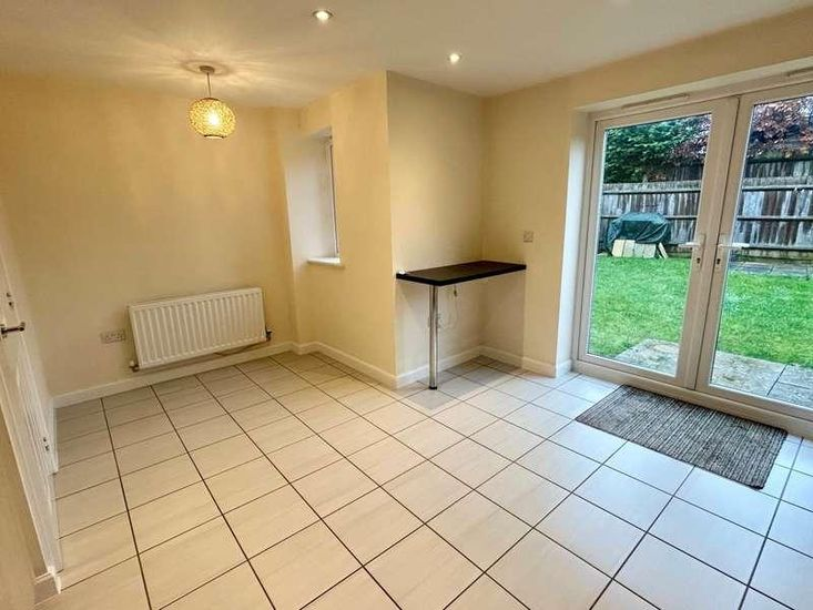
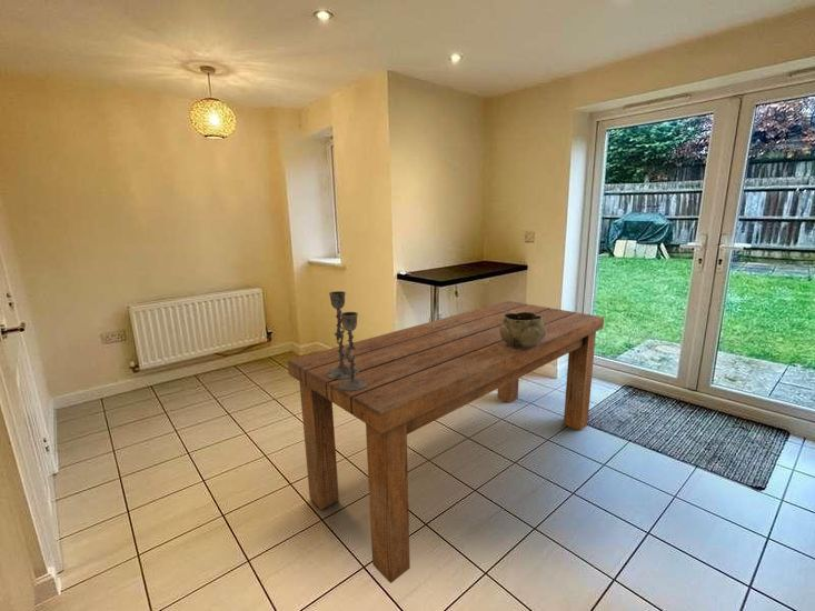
+ dining table [287,300,605,584]
+ candlestick [326,290,368,391]
+ decorative bowl [499,312,546,348]
